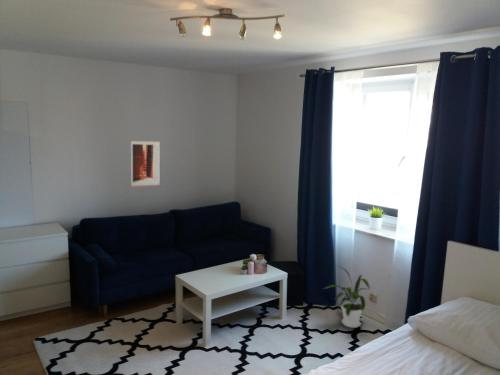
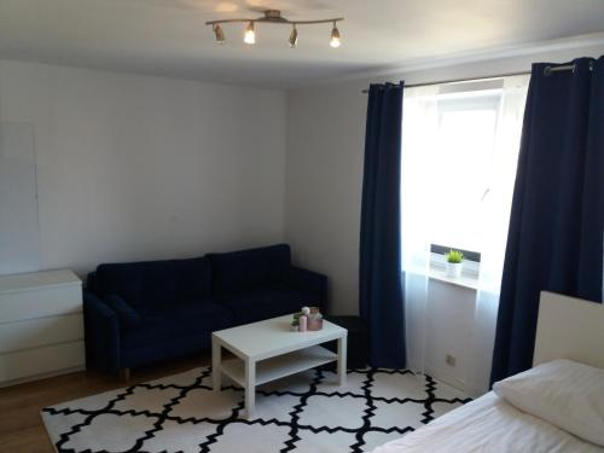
- wall art [130,139,161,188]
- house plant [322,265,371,329]
